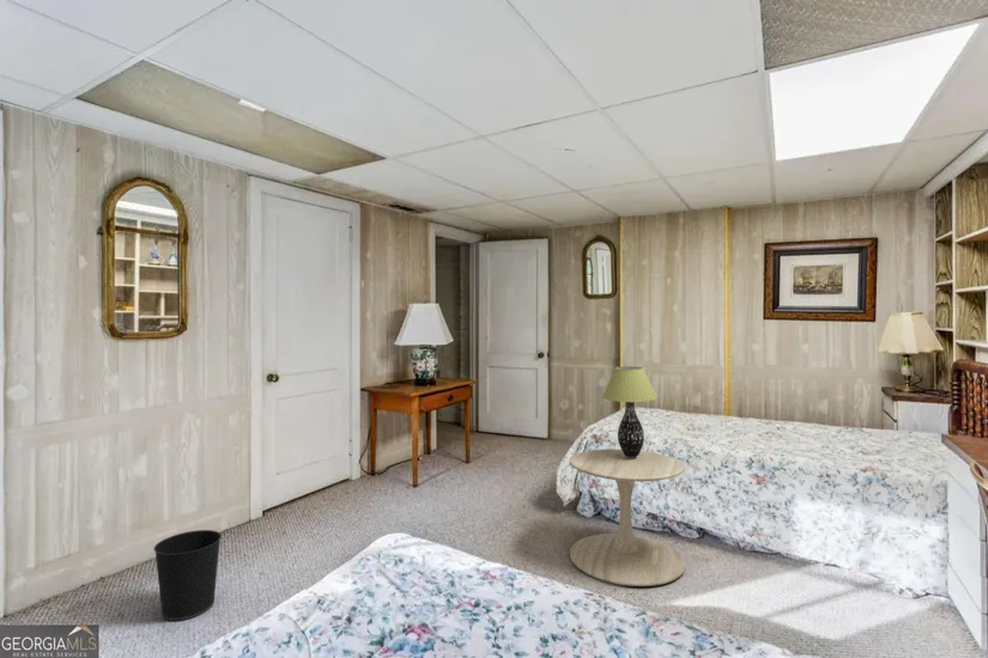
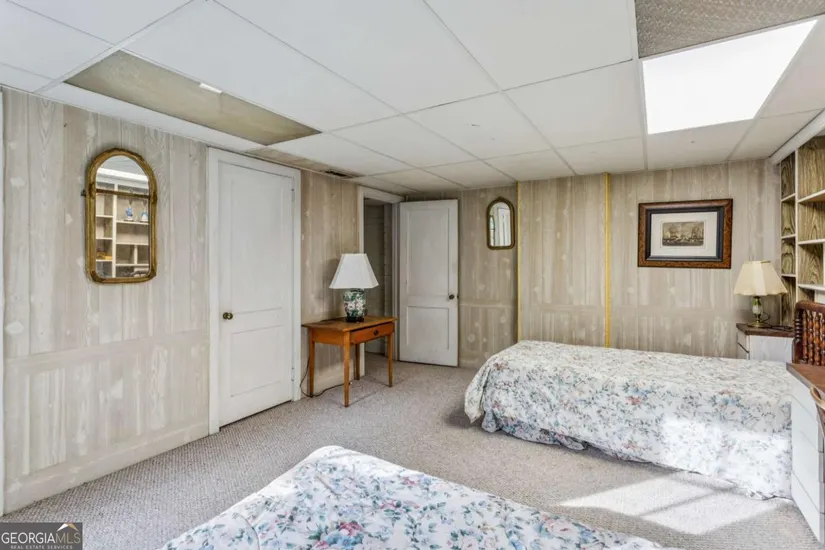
- wastebasket [152,529,223,622]
- table lamp [601,365,659,457]
- side table [568,447,686,587]
